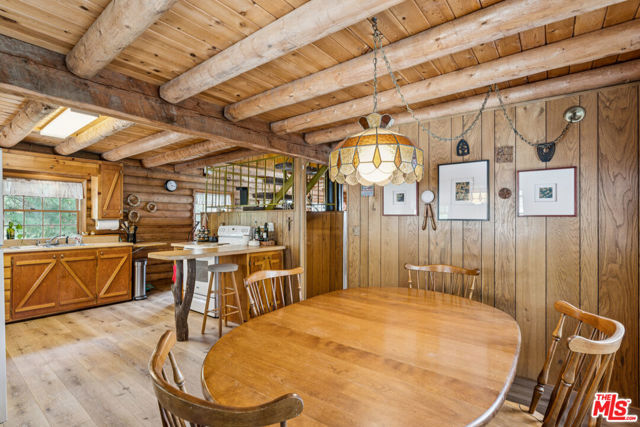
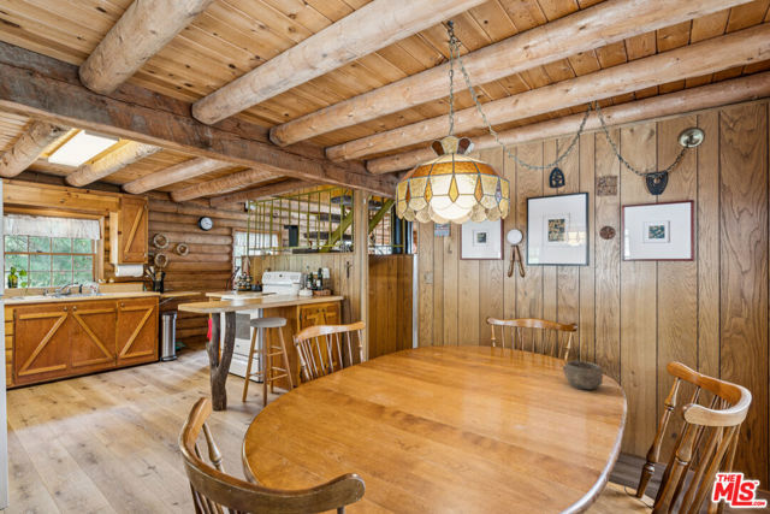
+ bowl [562,360,604,390]
